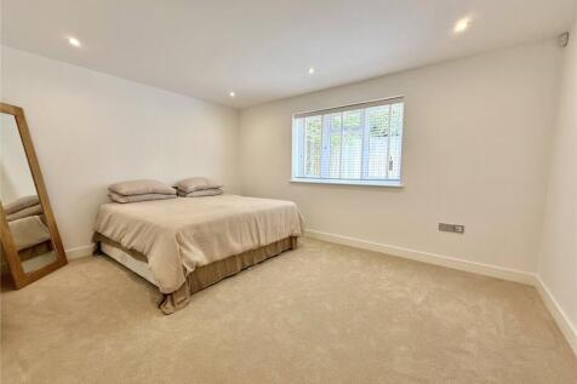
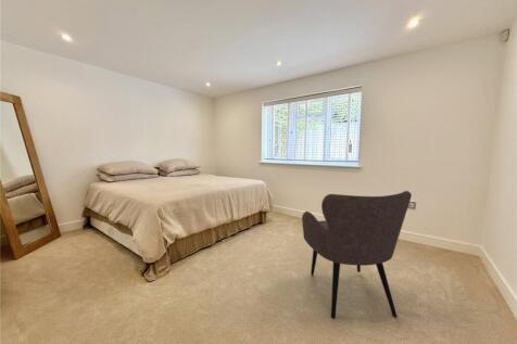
+ armchair [301,190,413,320]
